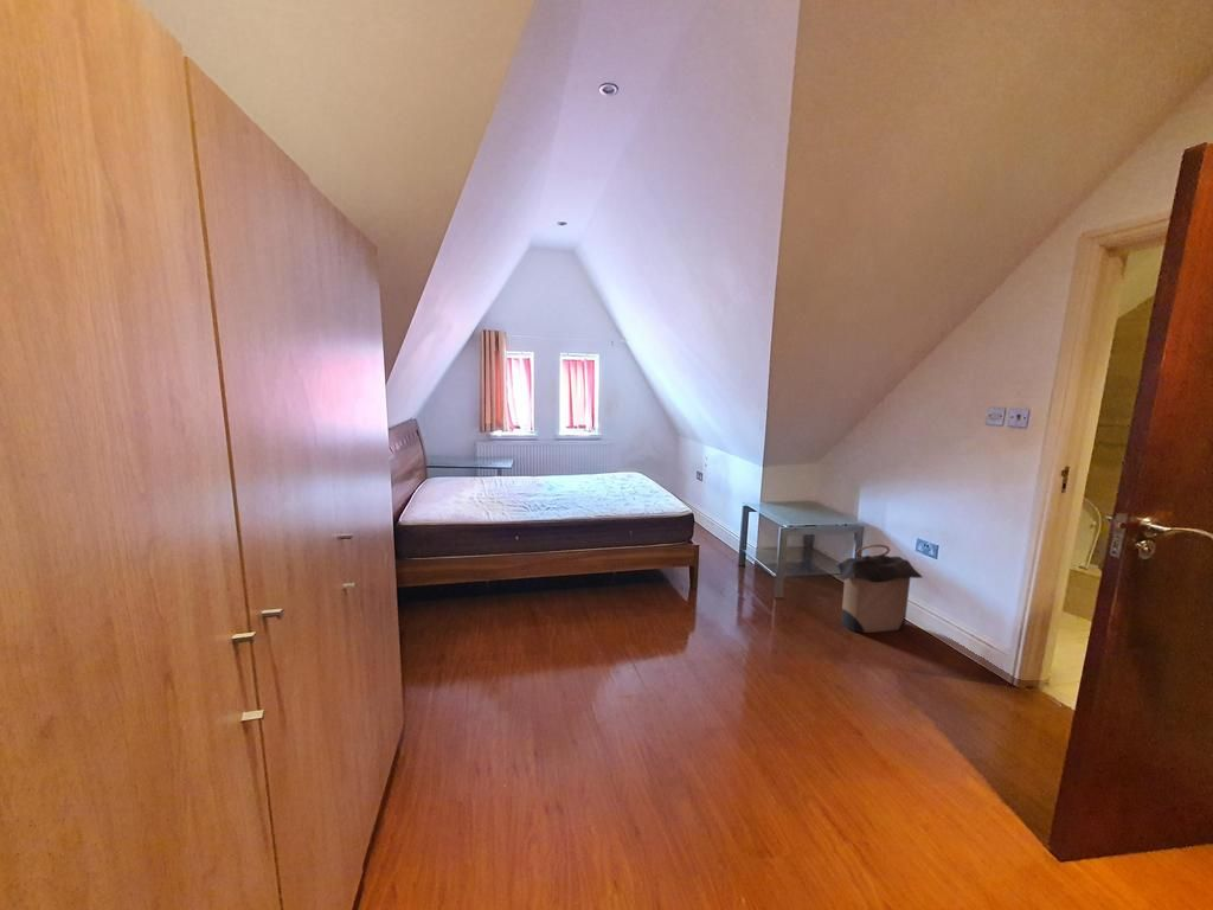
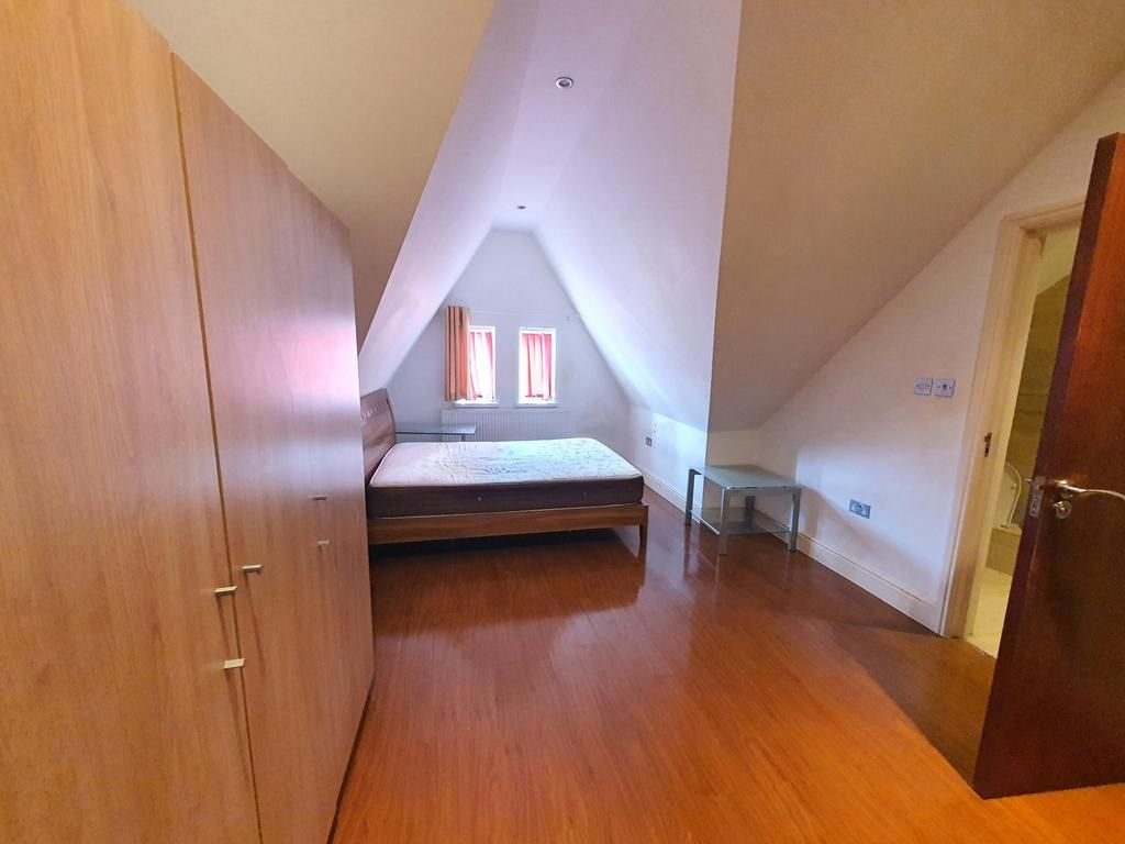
- laundry hamper [835,544,924,634]
